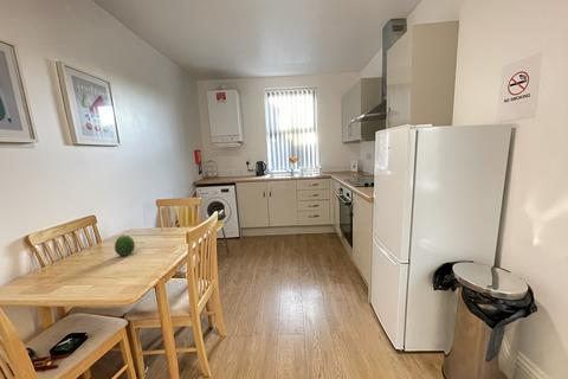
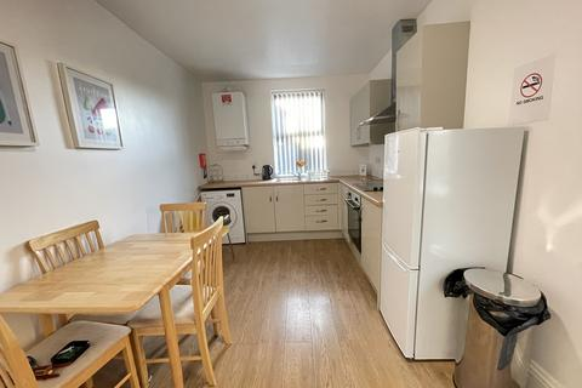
- fruit [114,233,136,257]
